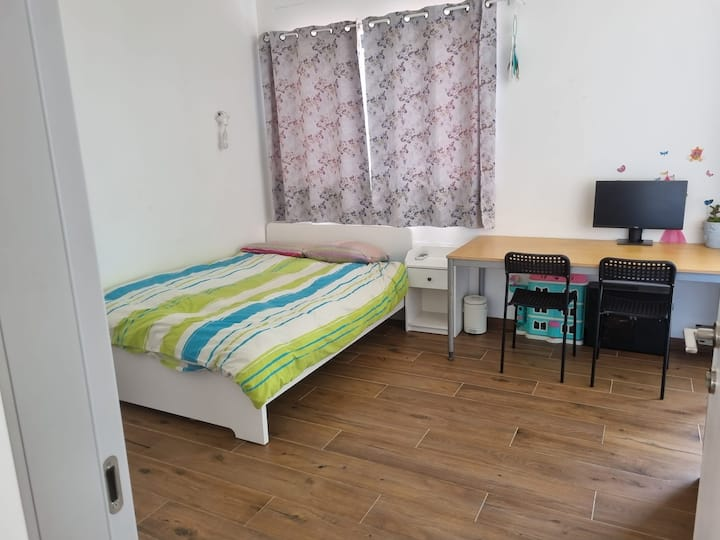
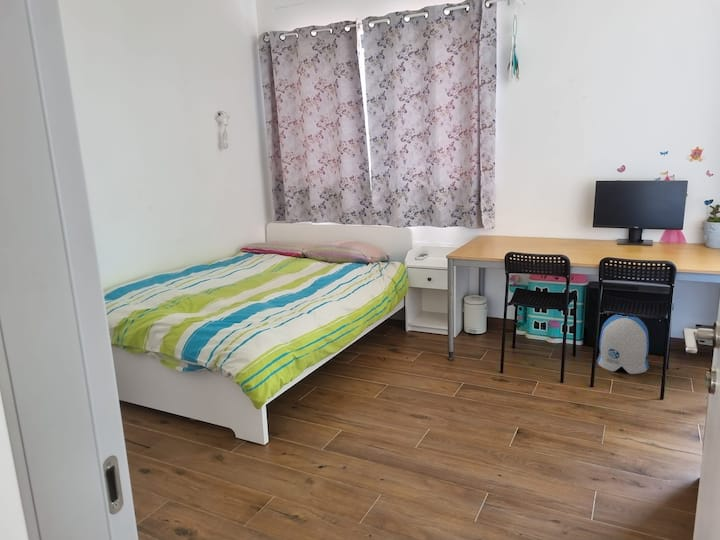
+ sun visor [596,314,650,375]
